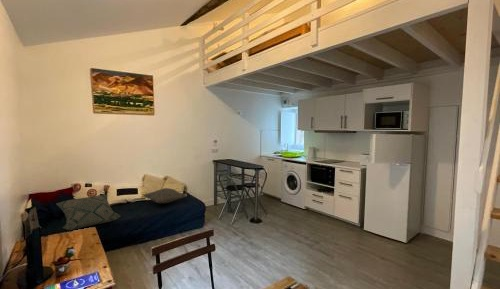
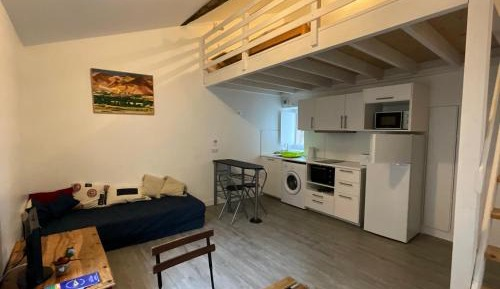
- decorative pillow [142,187,188,205]
- decorative pillow [55,194,122,231]
